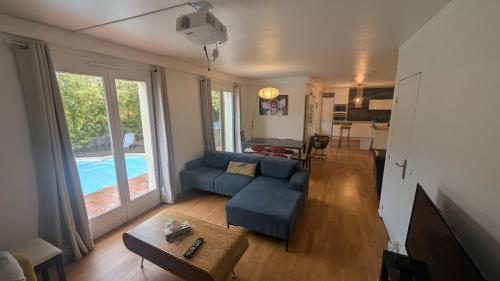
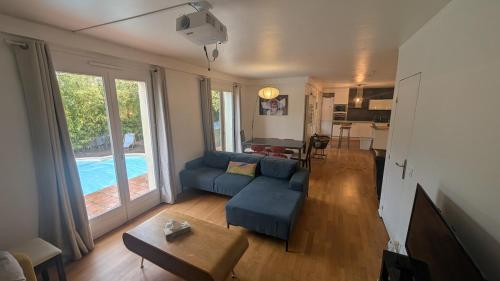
- remote control [182,237,205,259]
